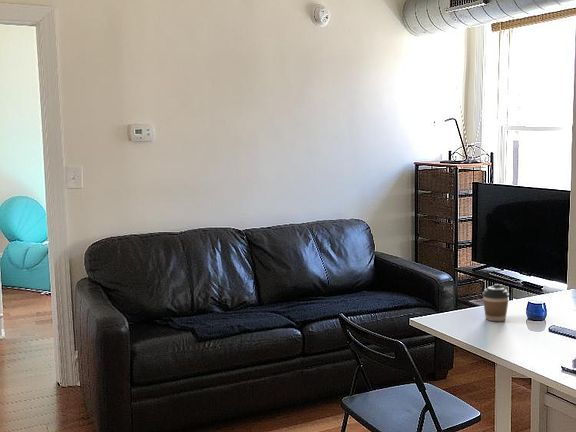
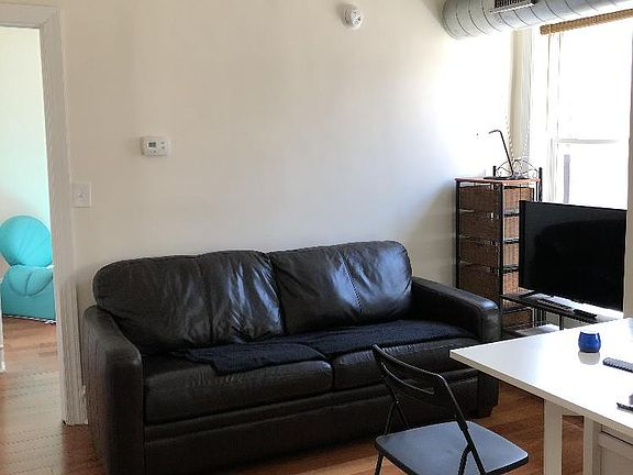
- coffee cup [481,283,510,322]
